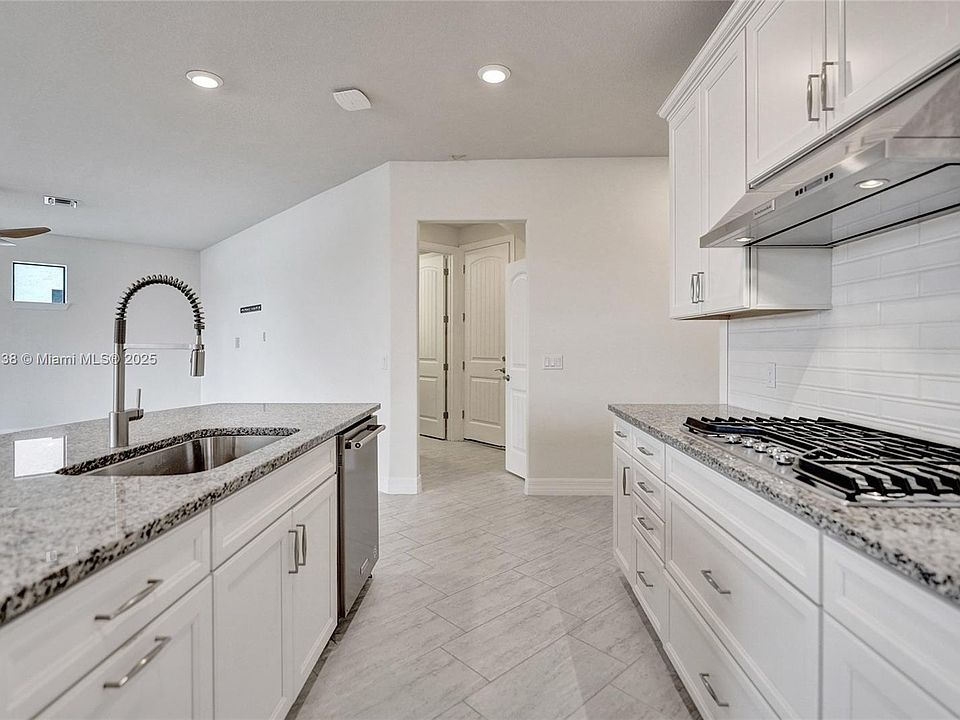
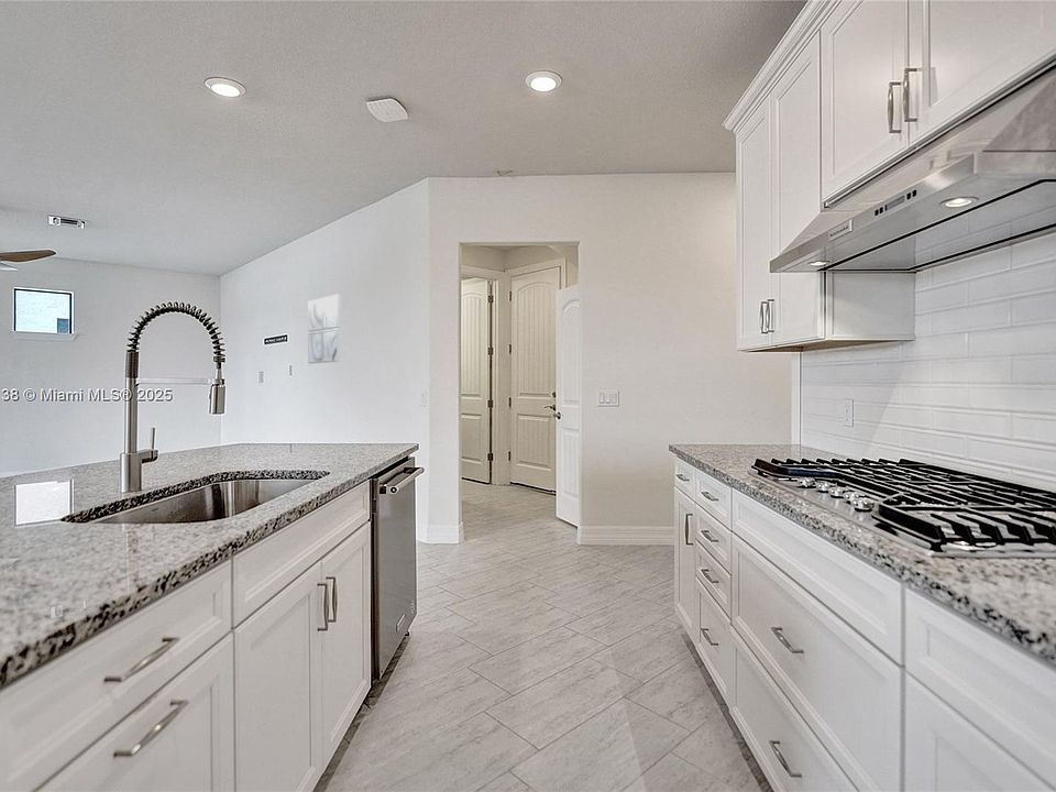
+ wall art [307,293,341,365]
